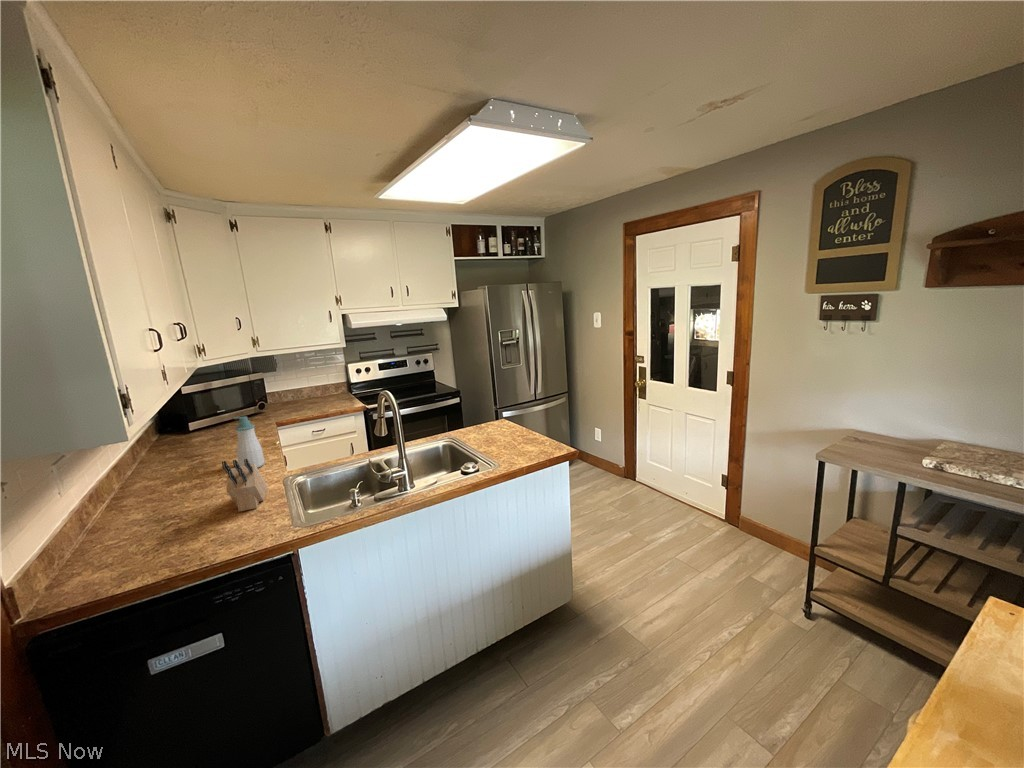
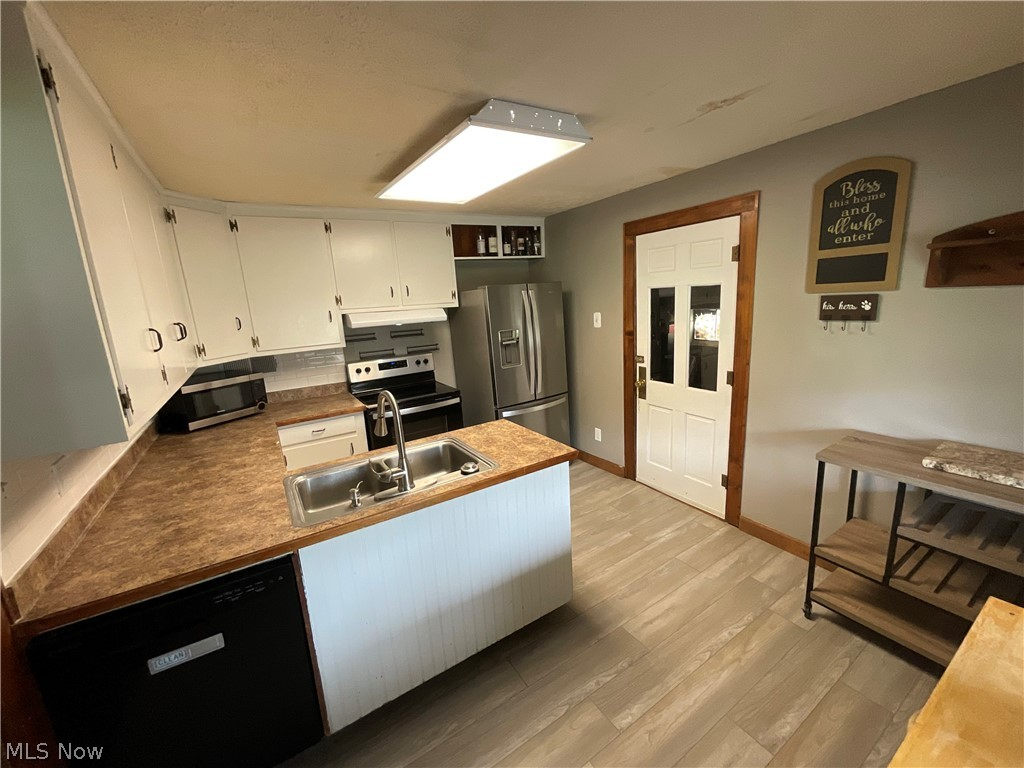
- soap bottle [233,415,265,469]
- knife block [221,458,269,513]
